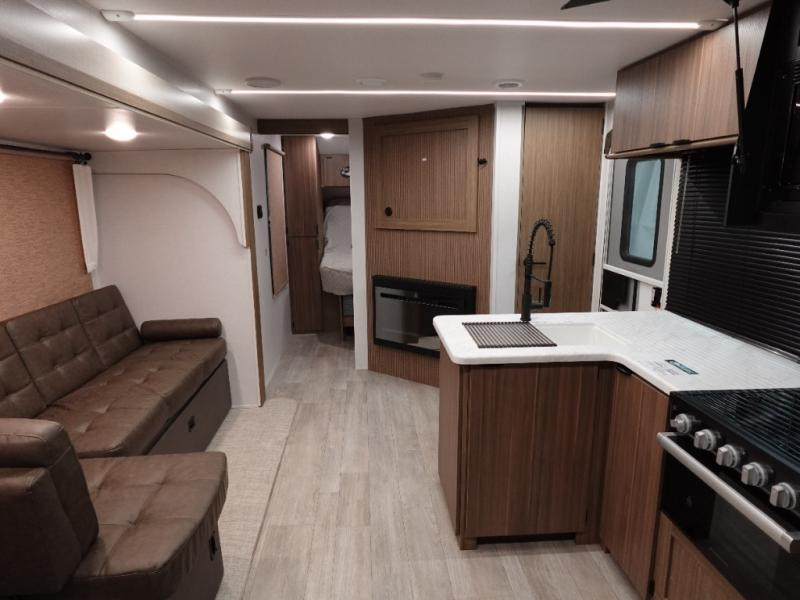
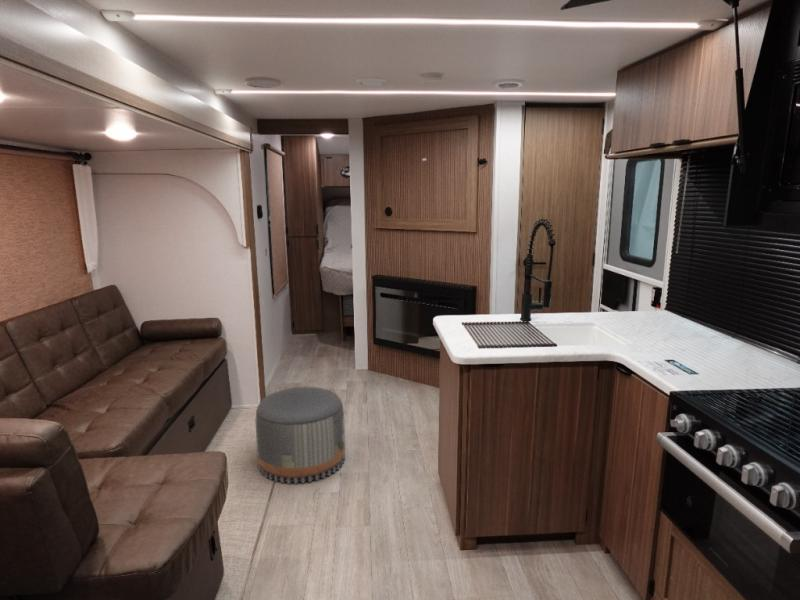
+ pouf [254,386,346,485]
